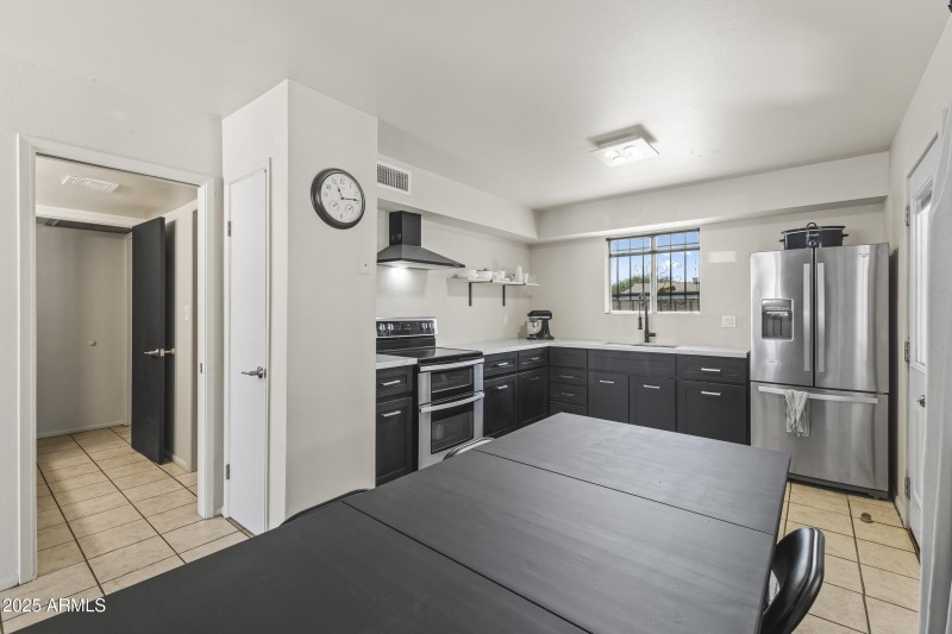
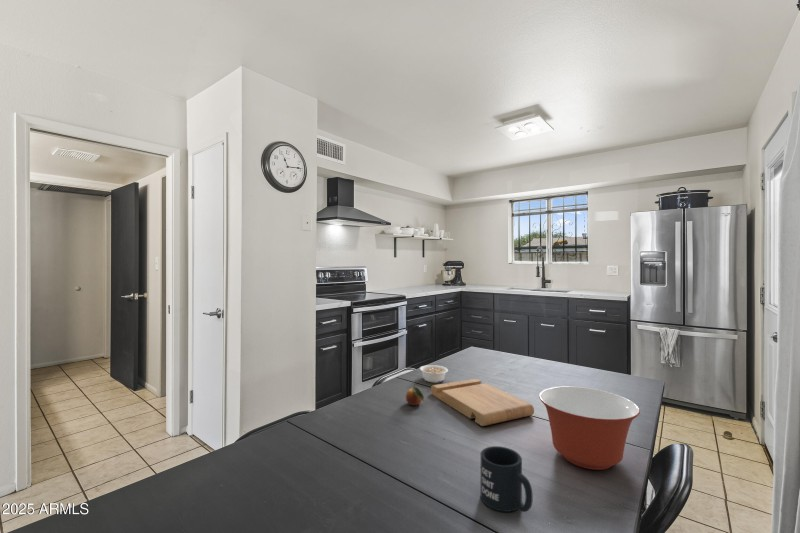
+ cutting board [430,378,535,427]
+ fruit [405,384,425,407]
+ mug [480,445,534,513]
+ mixing bowl [538,385,641,471]
+ legume [419,364,449,384]
